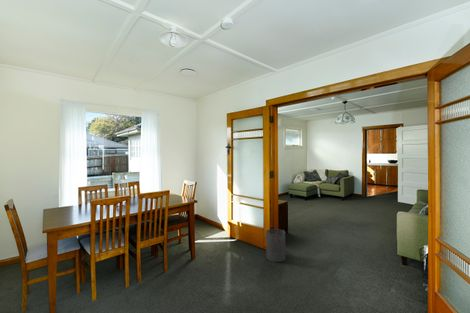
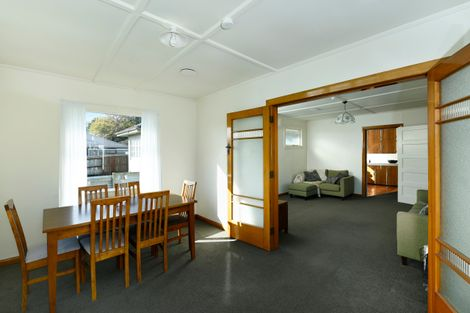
- trash can [265,228,286,263]
